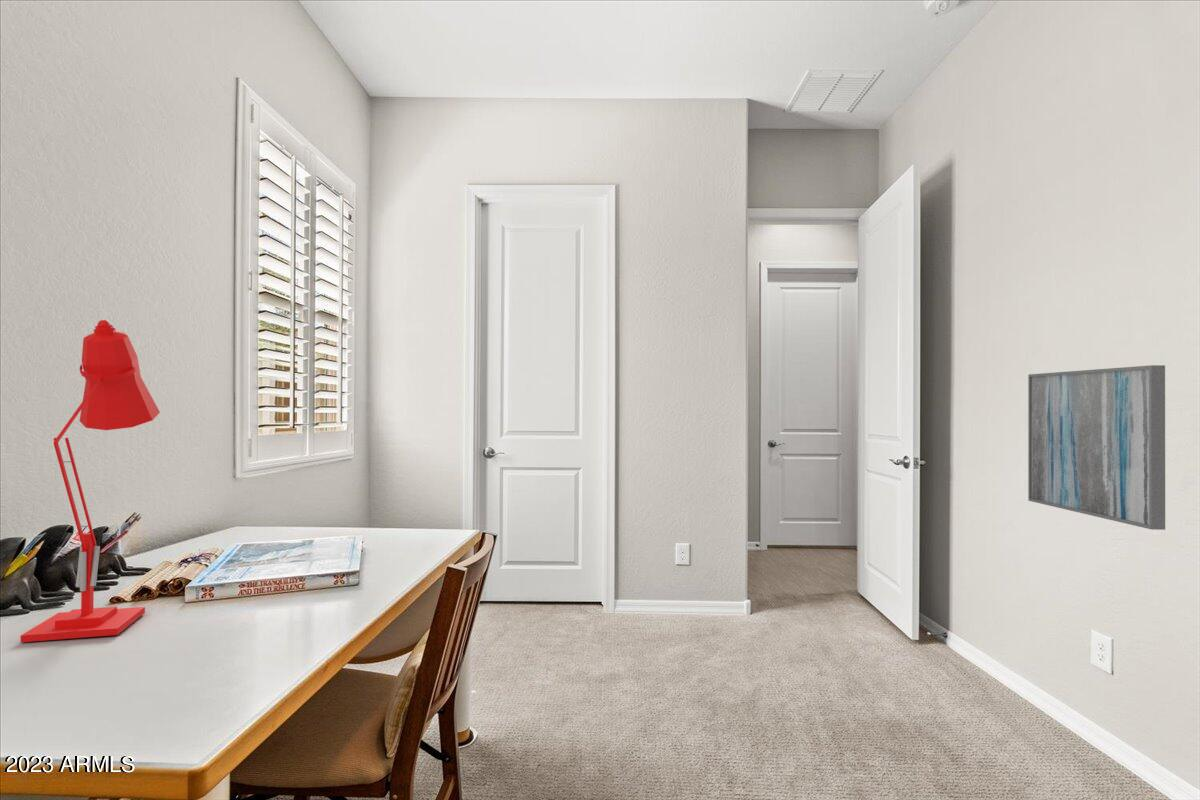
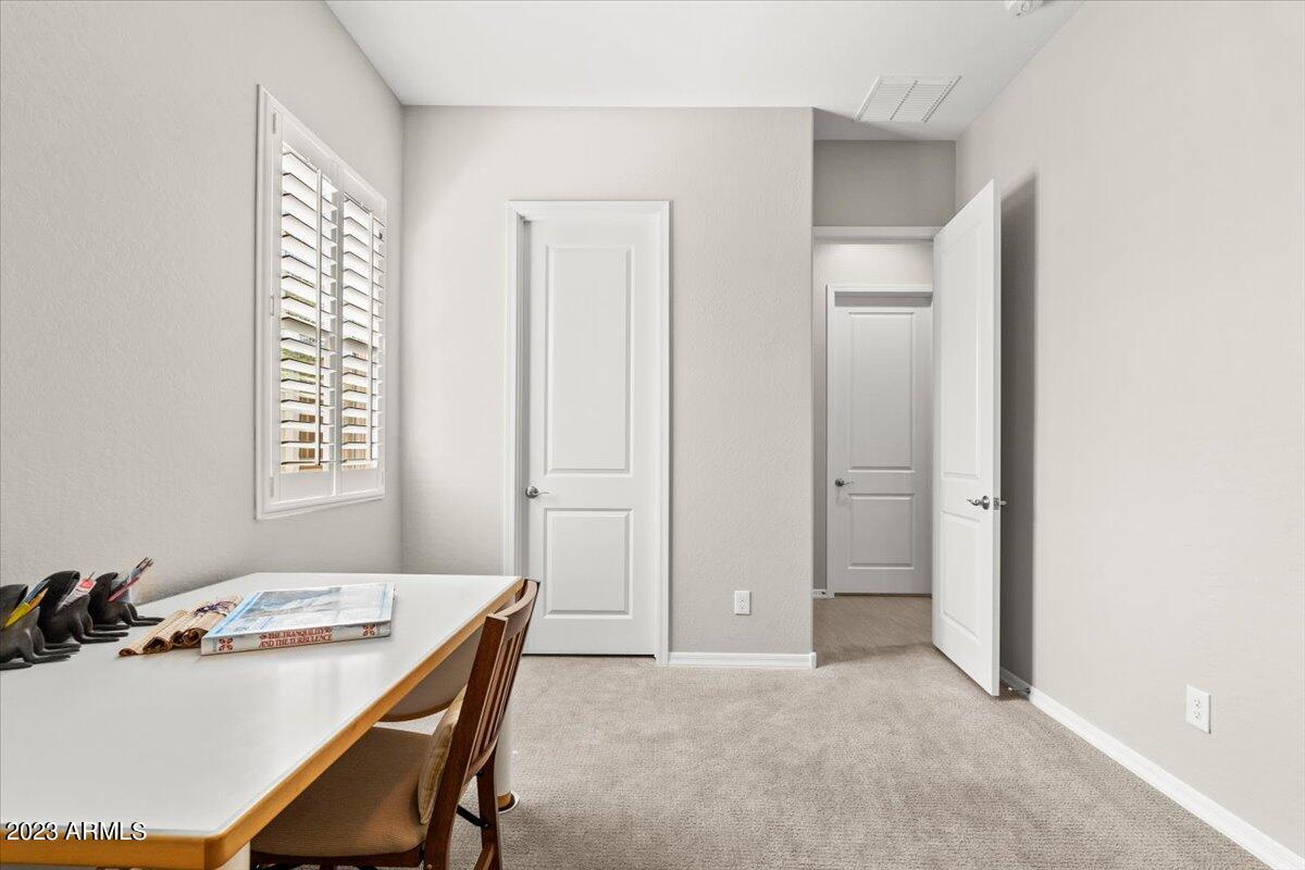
- wall art [1027,364,1166,531]
- desk lamp [19,319,161,643]
